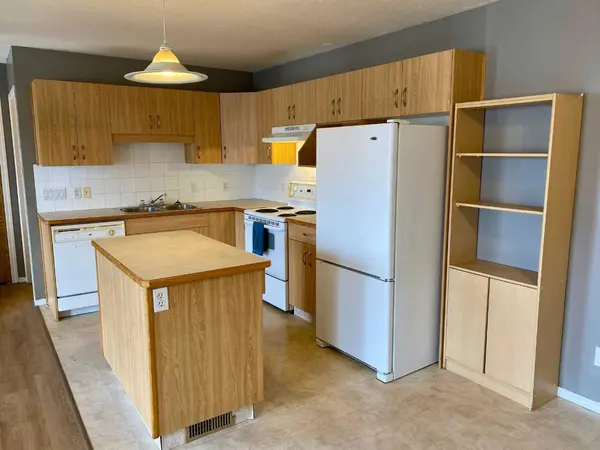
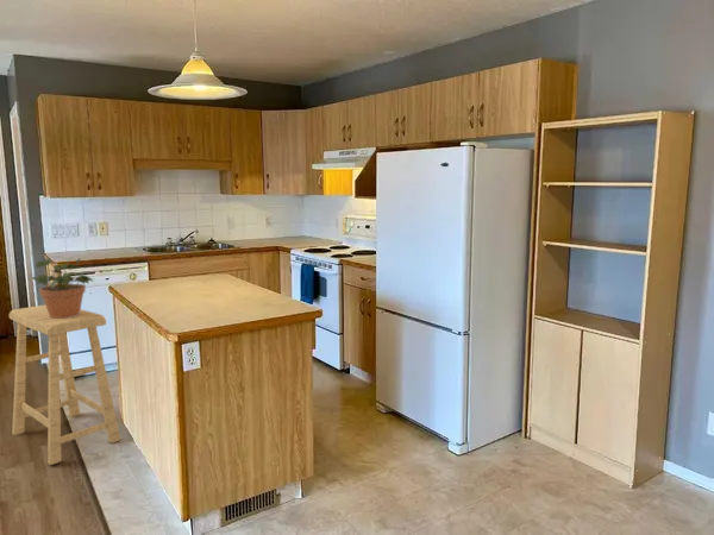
+ potted plant [31,258,95,317]
+ stool [8,304,121,466]
